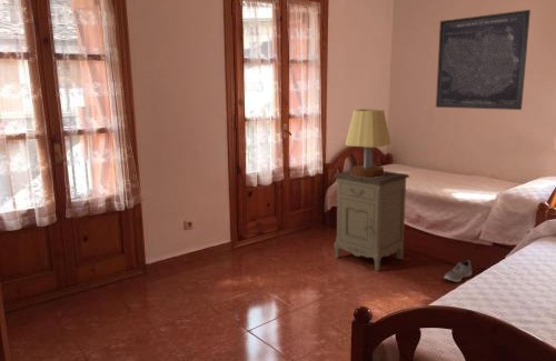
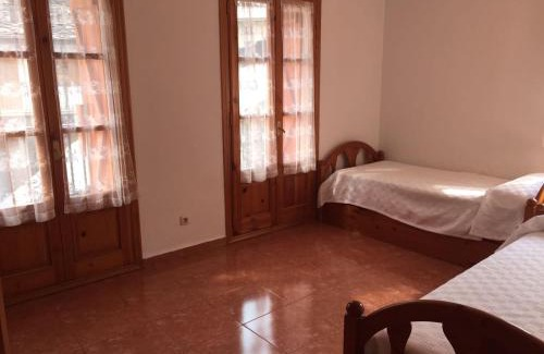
- nightstand [332,170,410,272]
- wall art [435,9,532,111]
- sneaker [443,259,473,283]
- table lamp [345,108,391,178]
